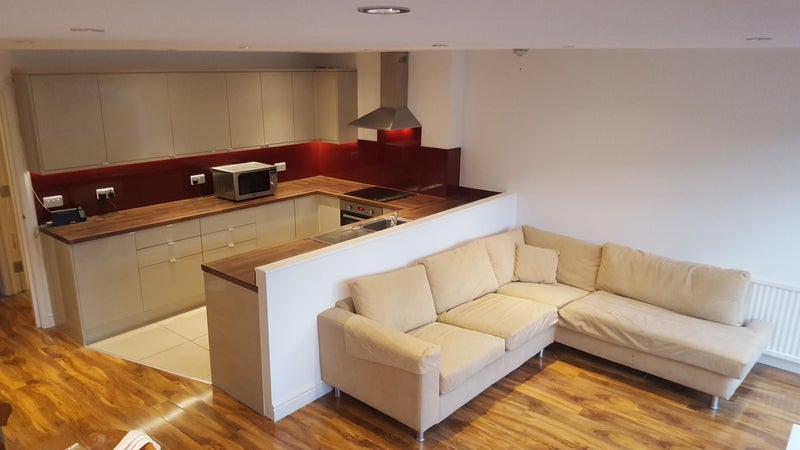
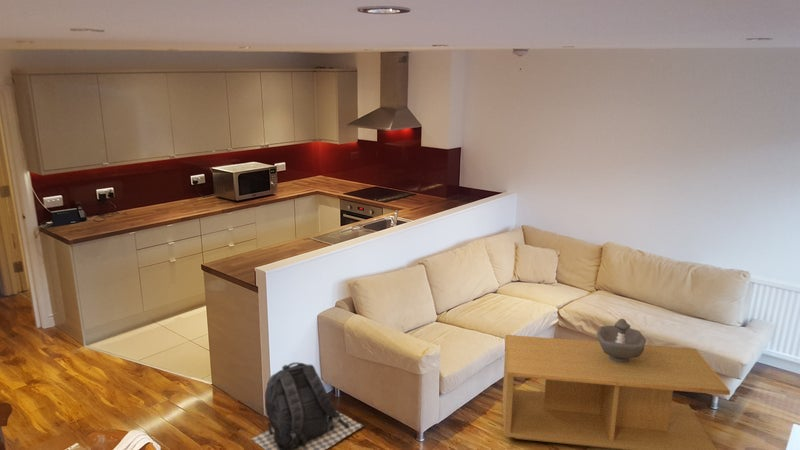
+ decorative bowl [596,318,647,363]
+ coffee table [502,334,731,450]
+ backpack [249,361,365,450]
